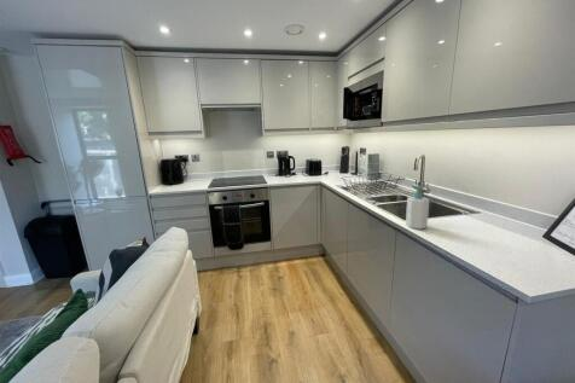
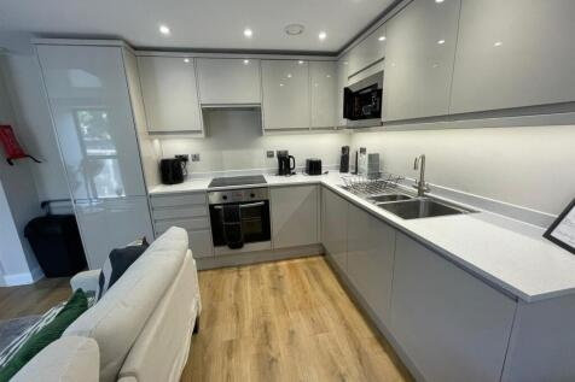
- soap bottle [405,185,430,231]
